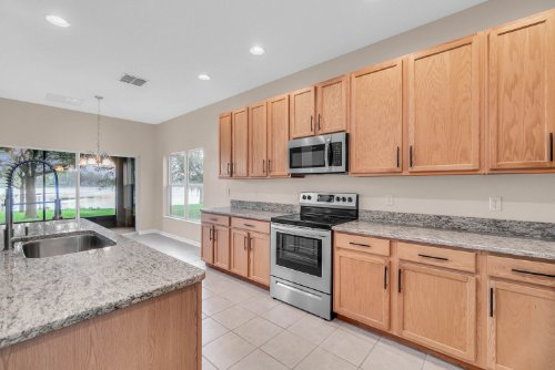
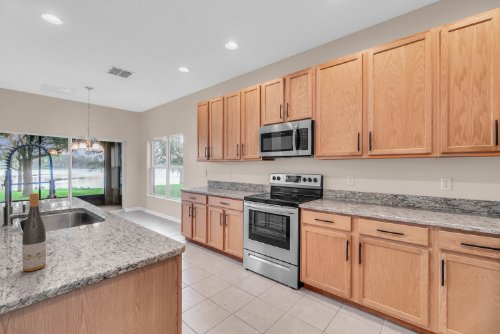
+ wine bottle [21,192,47,272]
